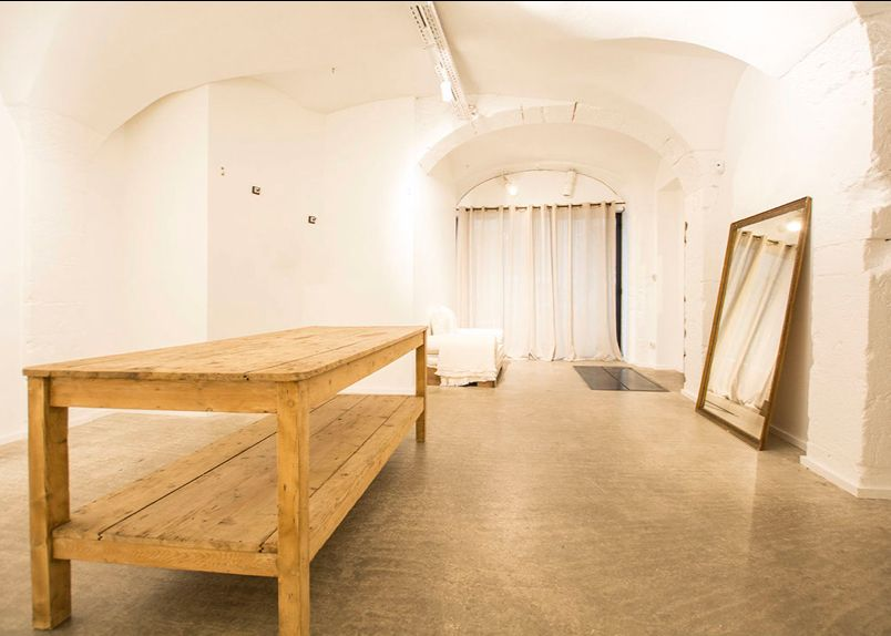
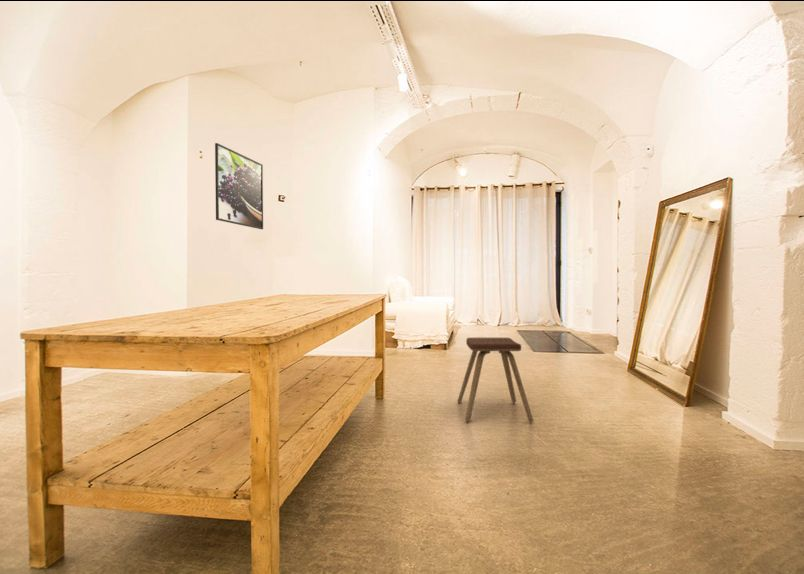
+ music stool [457,337,534,423]
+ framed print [214,142,264,230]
